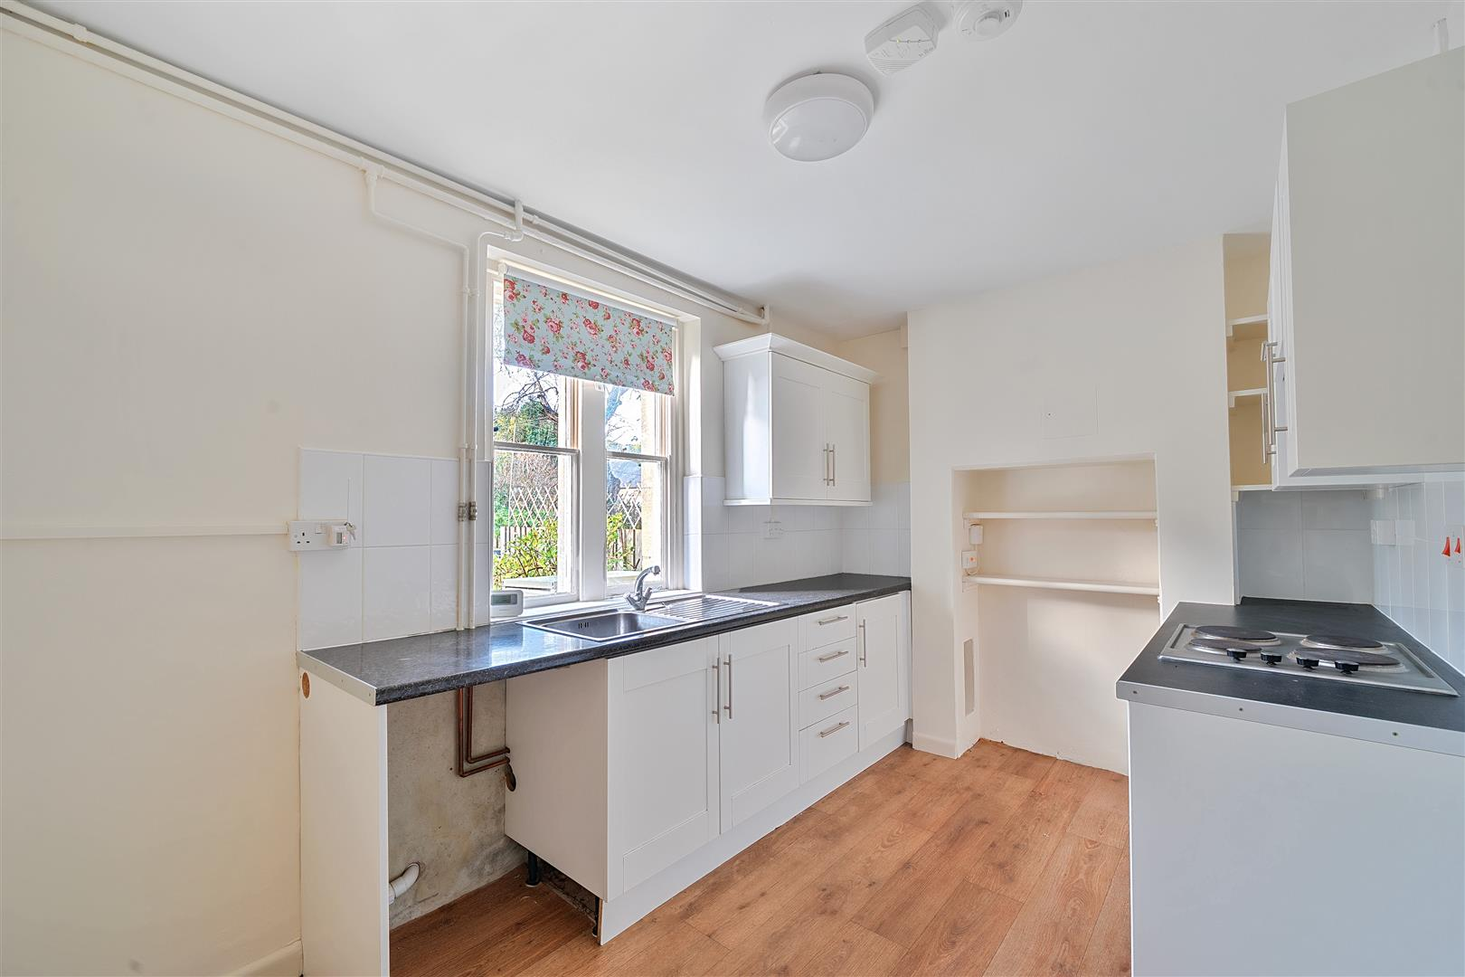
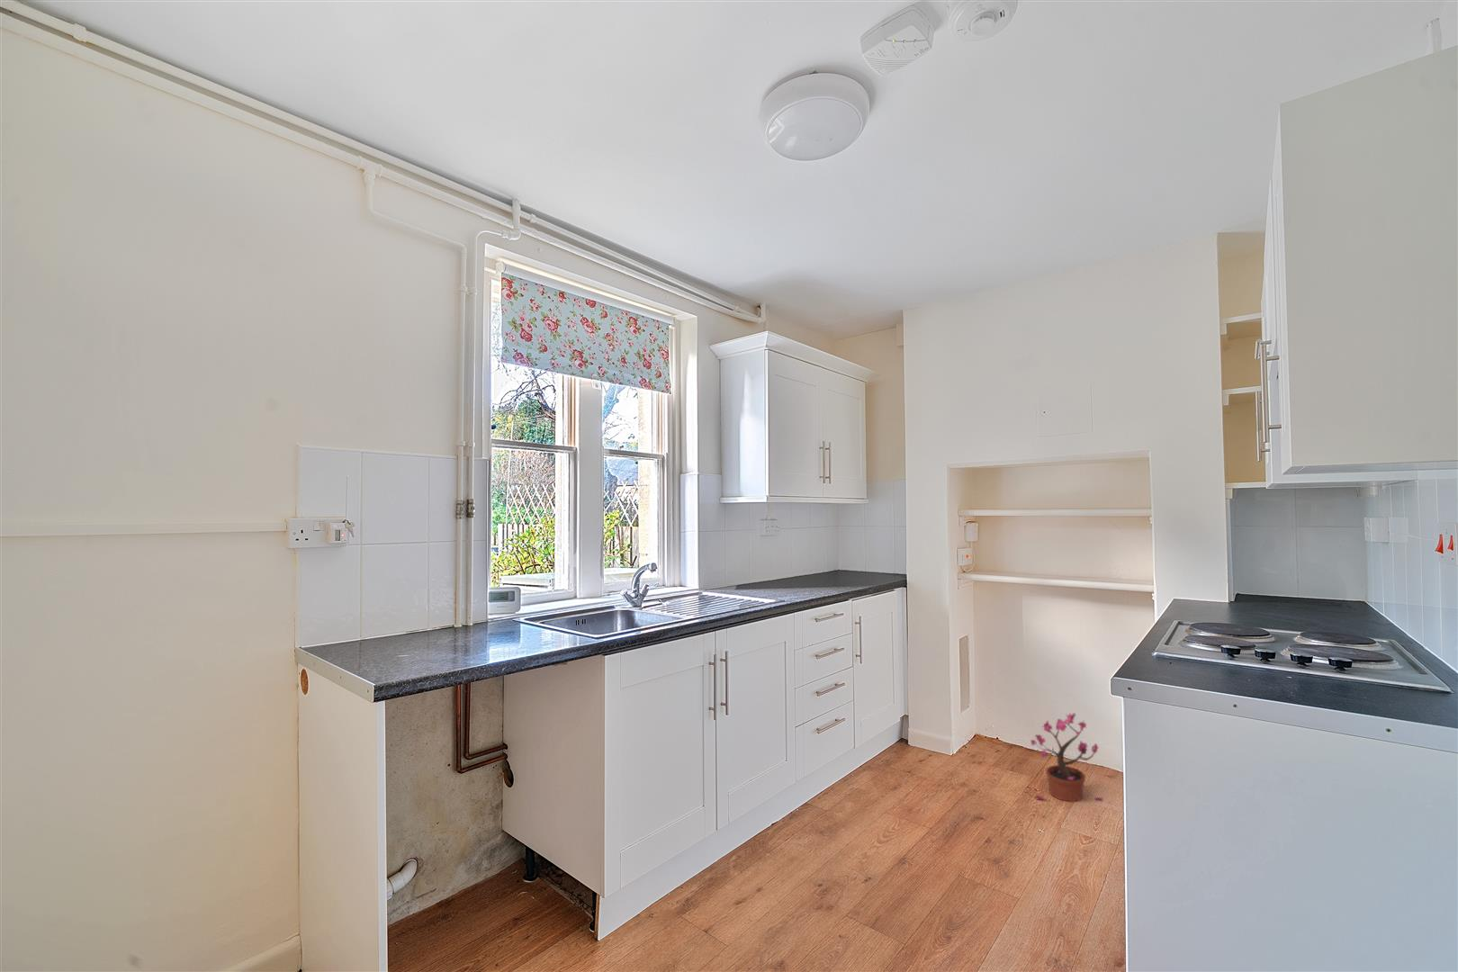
+ potted plant [1029,712,1104,803]
